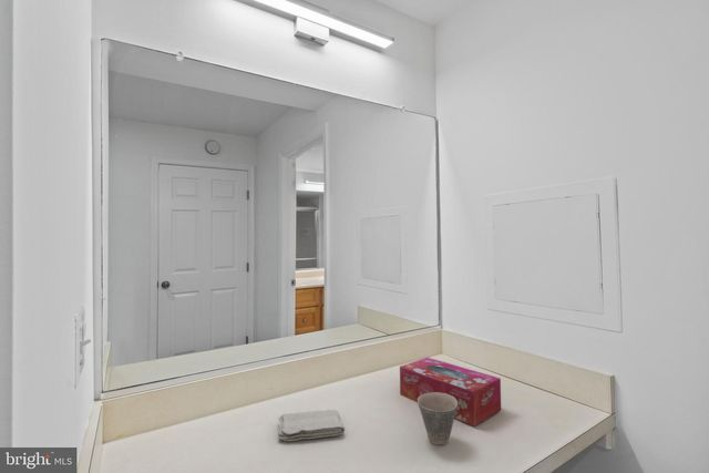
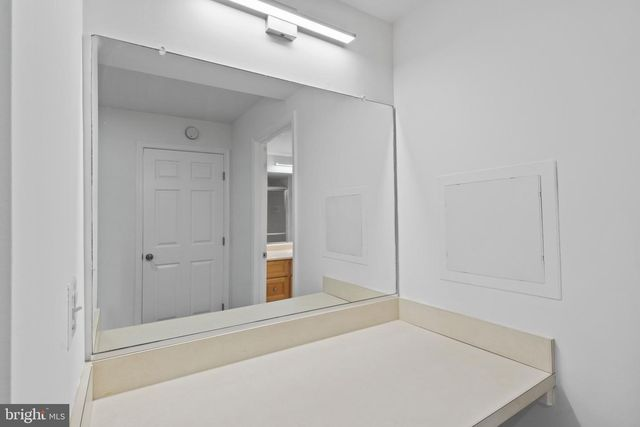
- tissue box [399,357,502,428]
- washcloth [278,409,346,442]
- cup [417,392,458,445]
